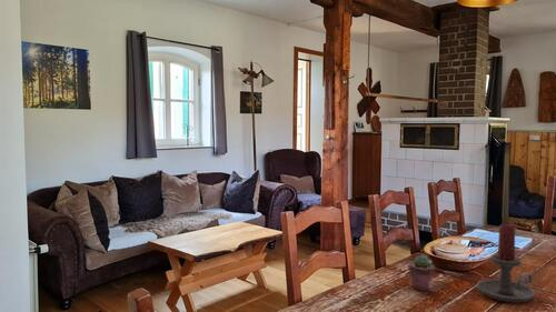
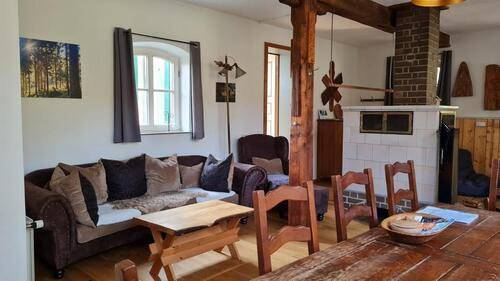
- potted succulent [407,254,436,291]
- candle holder [476,223,536,303]
